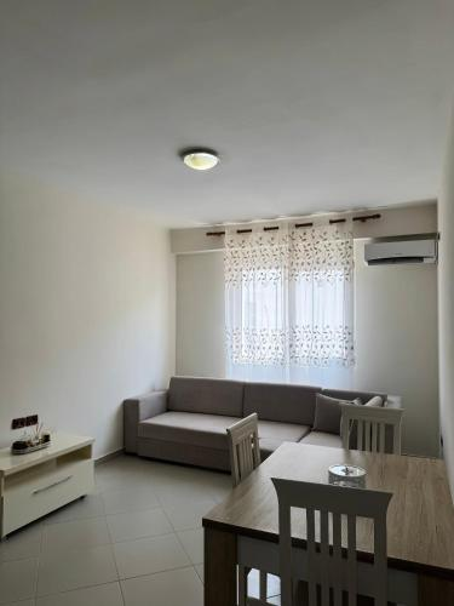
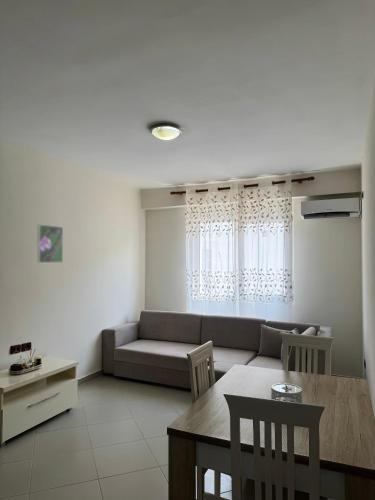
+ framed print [36,223,64,264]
